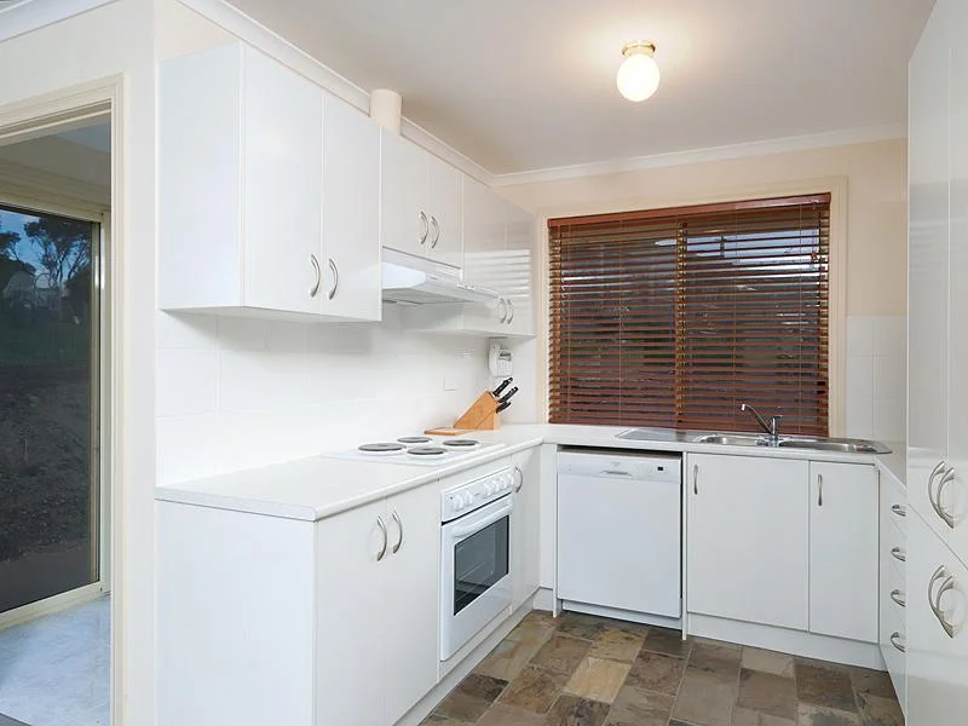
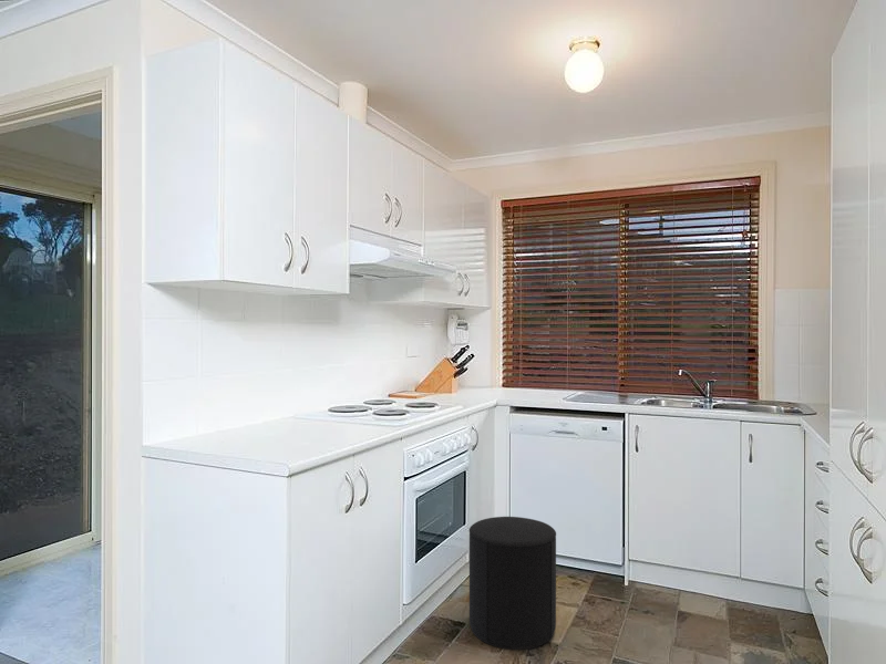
+ stool [468,516,557,651]
